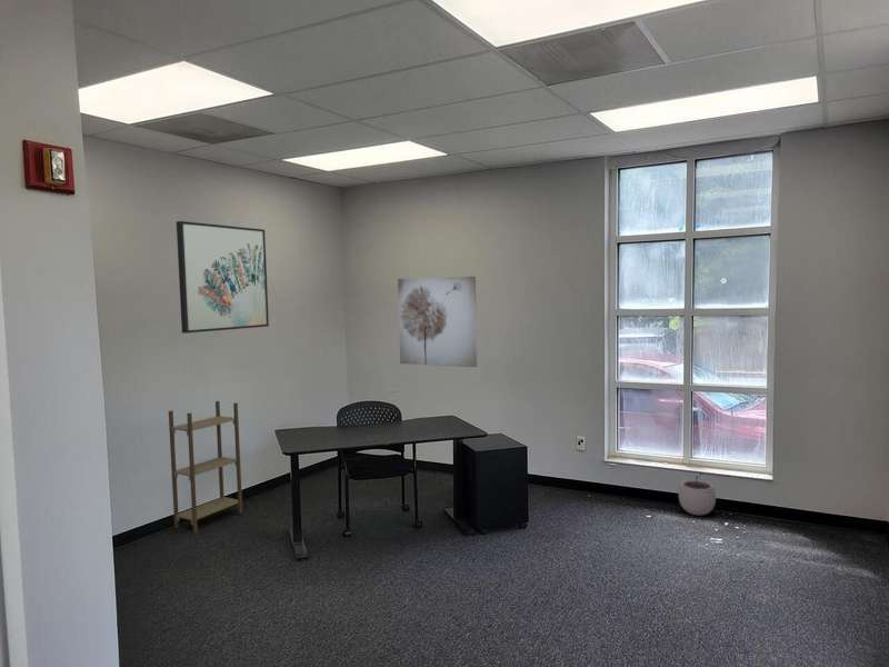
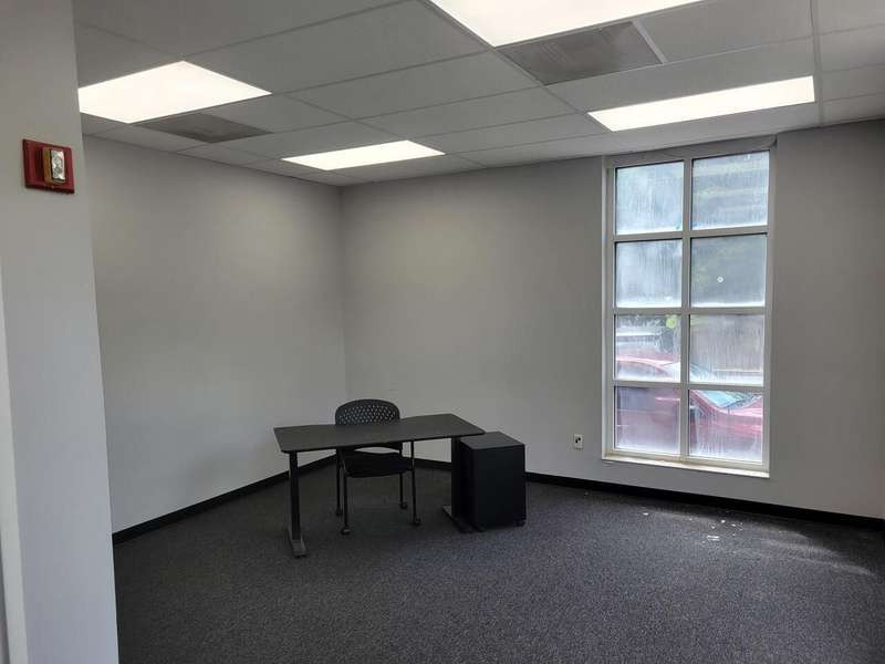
- wall art [397,276,478,368]
- plant pot [678,471,717,516]
- shelving unit [168,400,243,534]
- wall art [176,220,270,335]
